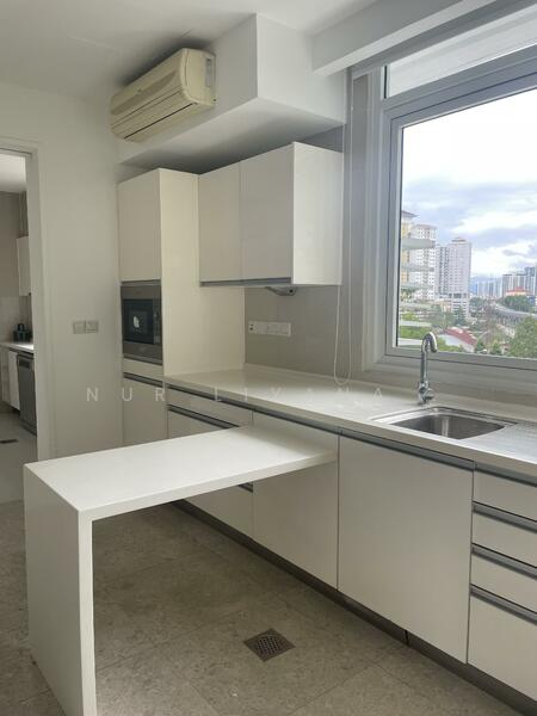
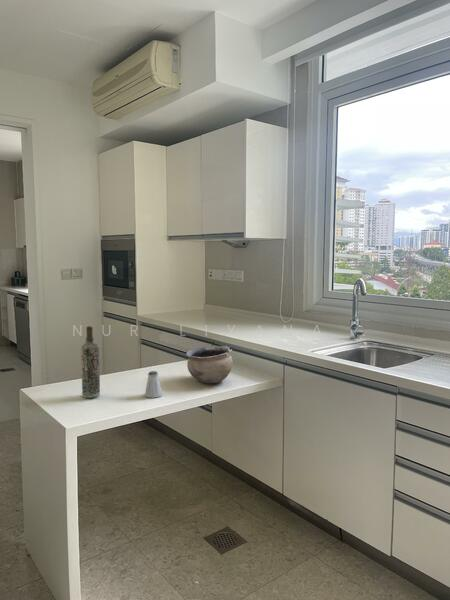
+ ceramic bowl [185,345,234,384]
+ saltshaker [144,370,163,399]
+ bottle [80,324,101,399]
